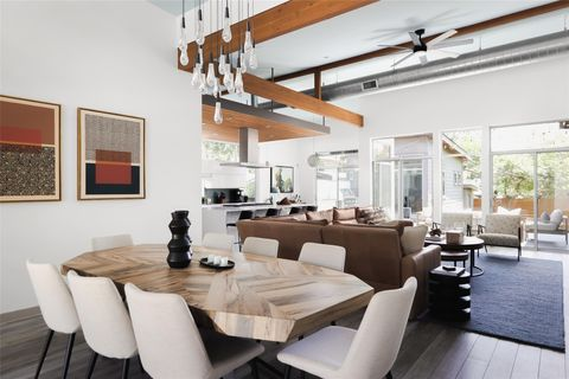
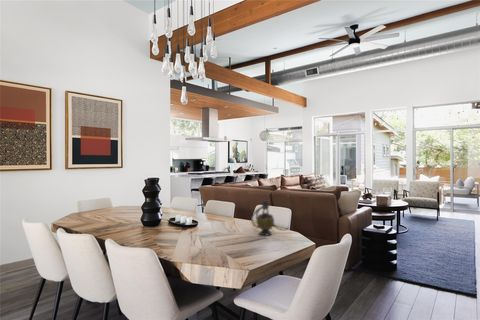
+ teapot [250,199,290,236]
